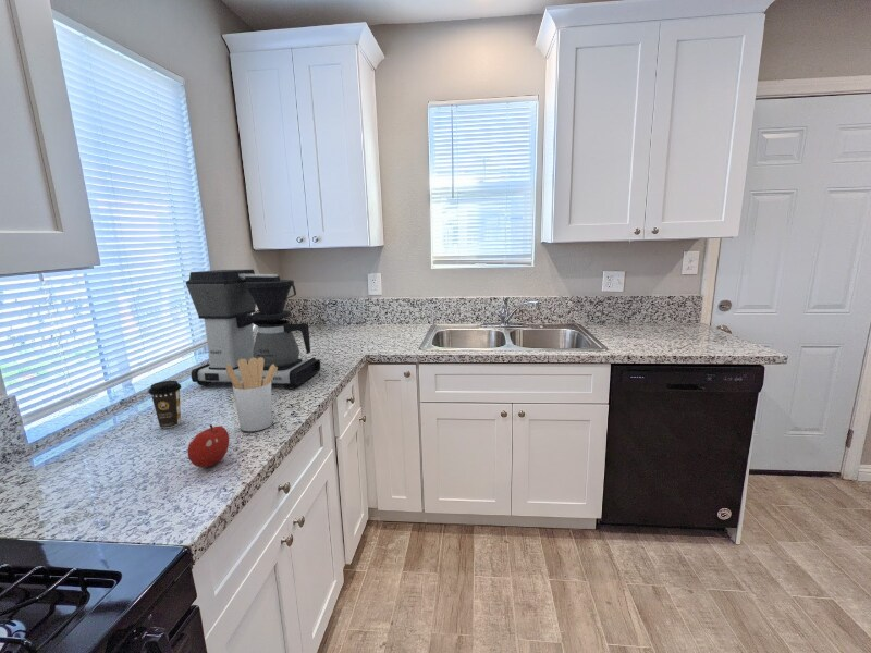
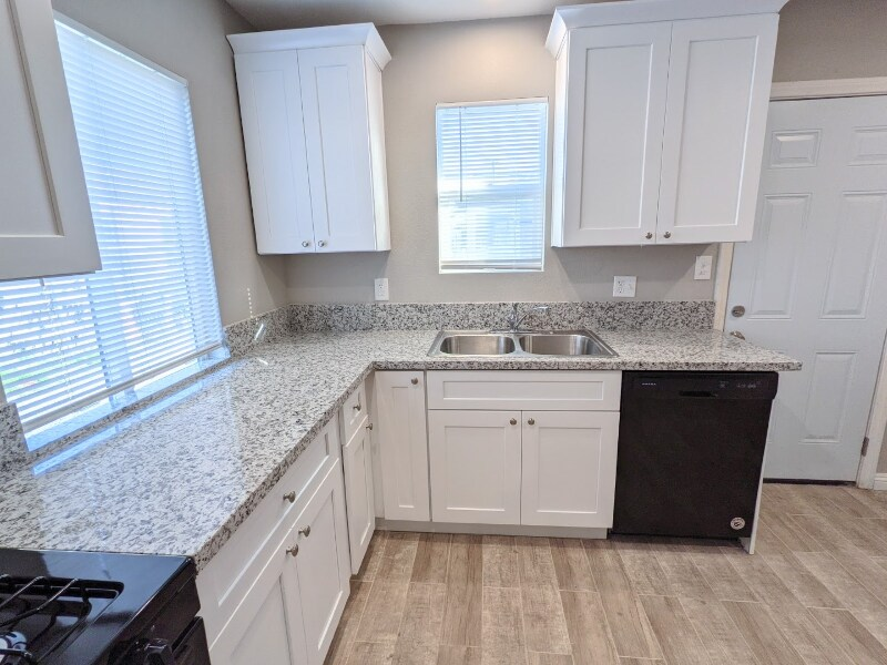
- coffee cup [148,380,183,429]
- coffee maker [185,269,321,390]
- fruit [187,423,231,469]
- utensil holder [226,357,278,432]
